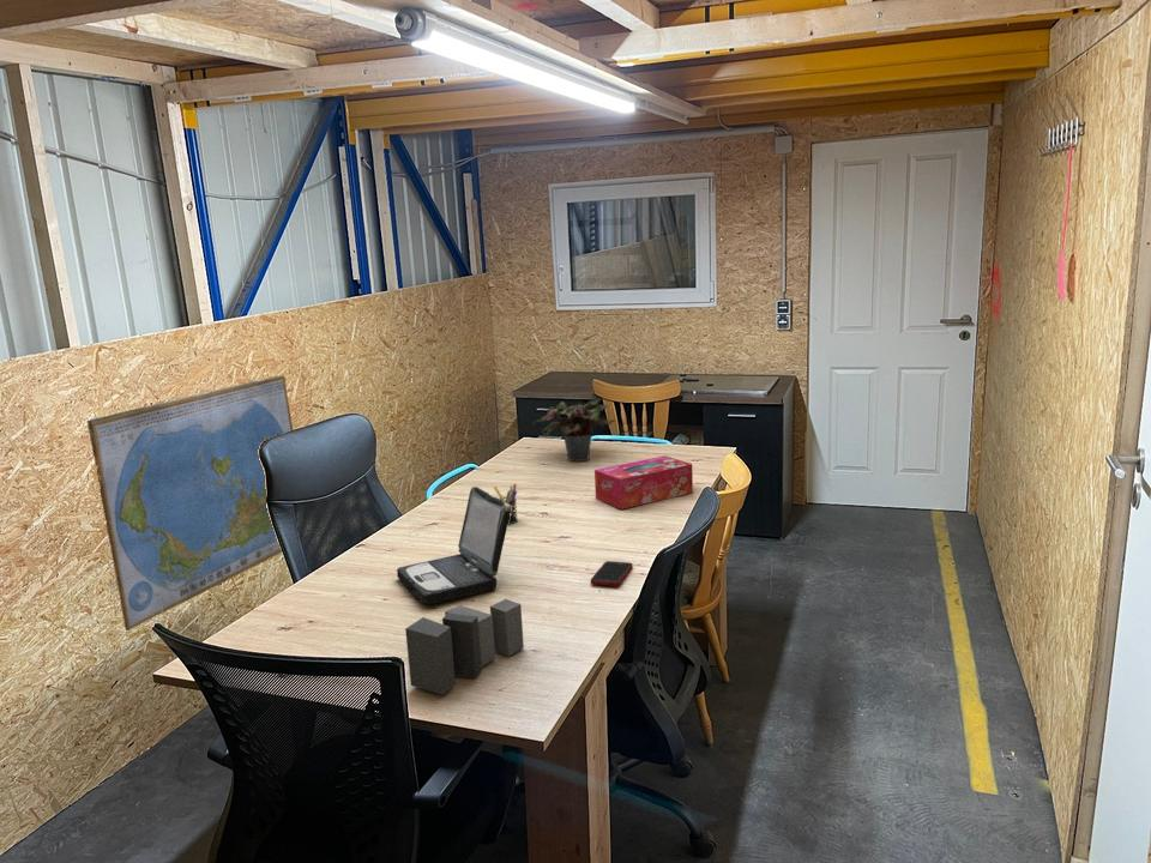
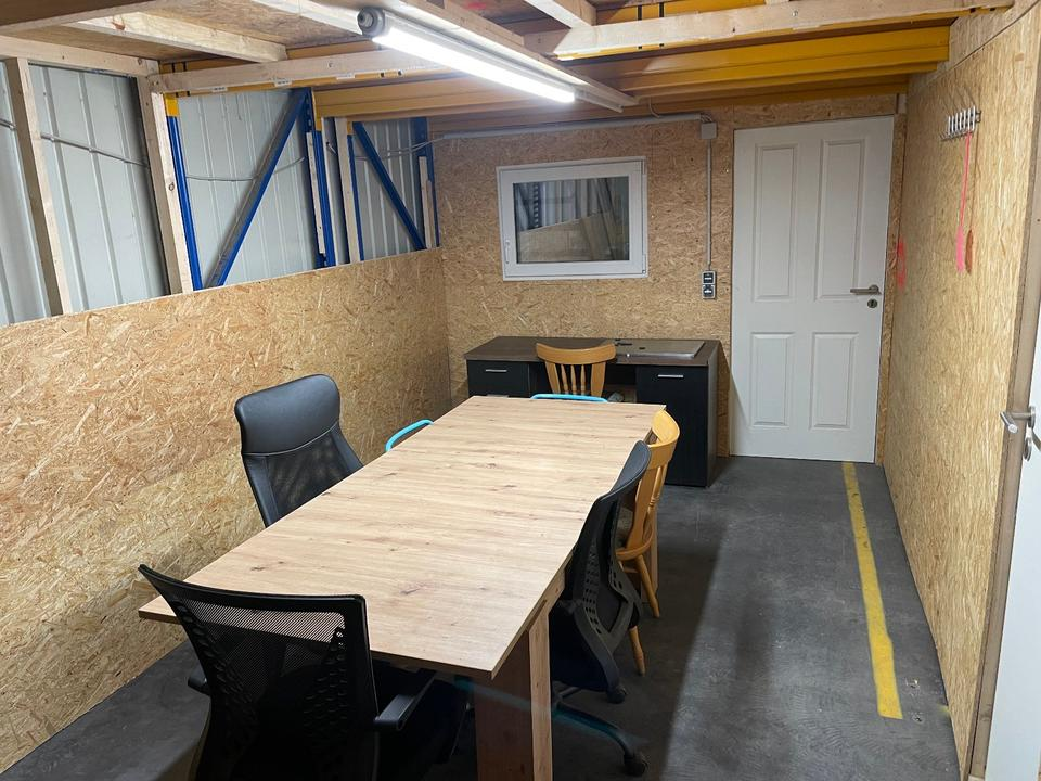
- tissue box [593,454,694,511]
- pen holder [493,482,519,526]
- cell phone [590,560,633,587]
- world map [86,374,294,632]
- potted plant [531,398,616,463]
- speaker [404,598,525,696]
- laptop [396,485,512,605]
